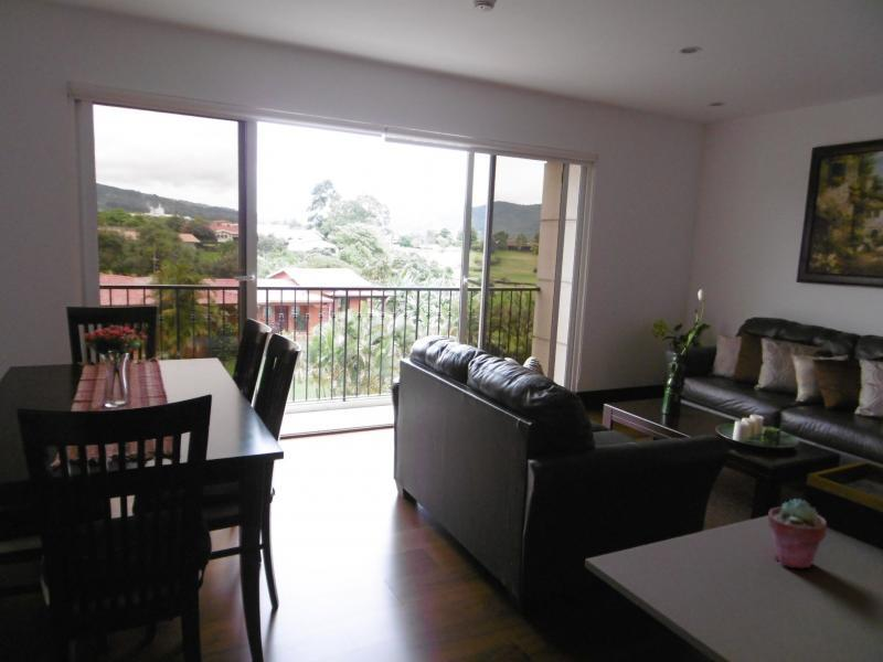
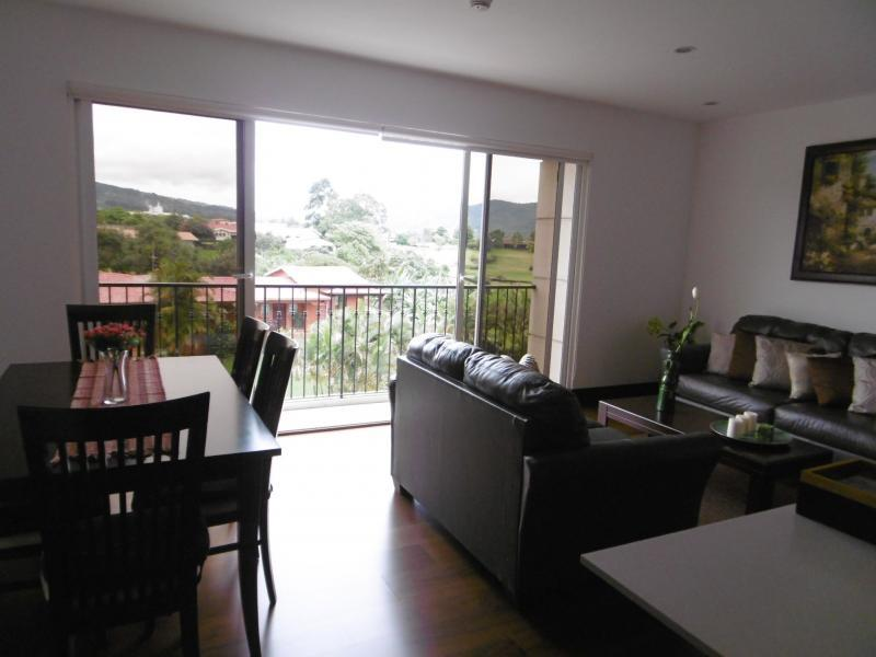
- potted succulent [767,498,828,569]
